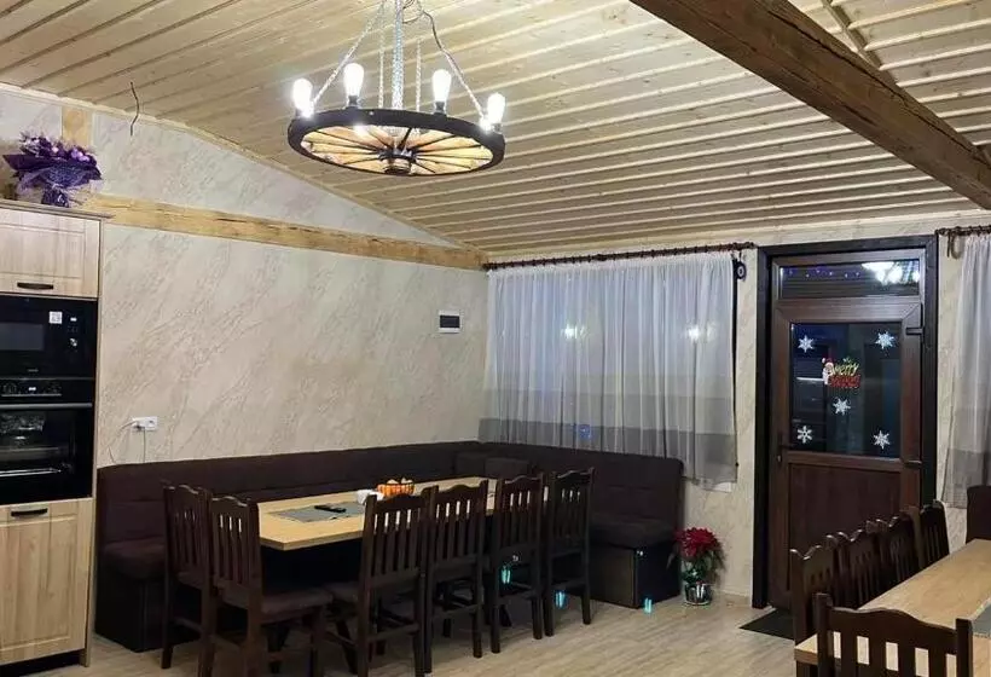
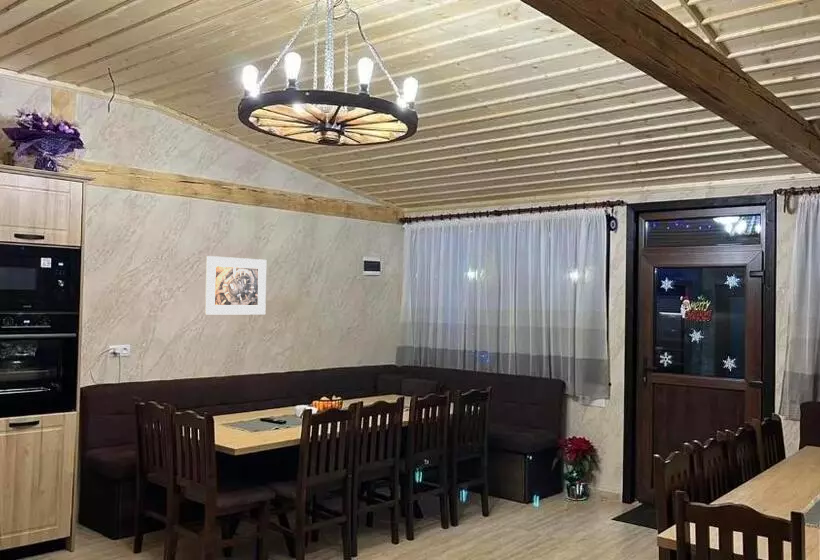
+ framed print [204,255,267,316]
